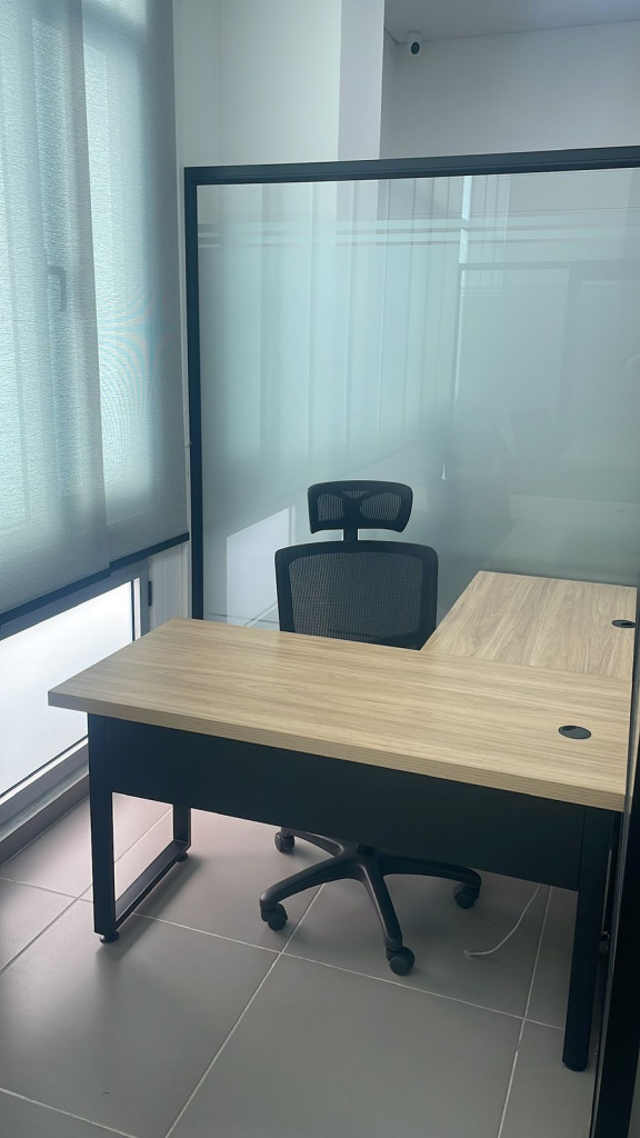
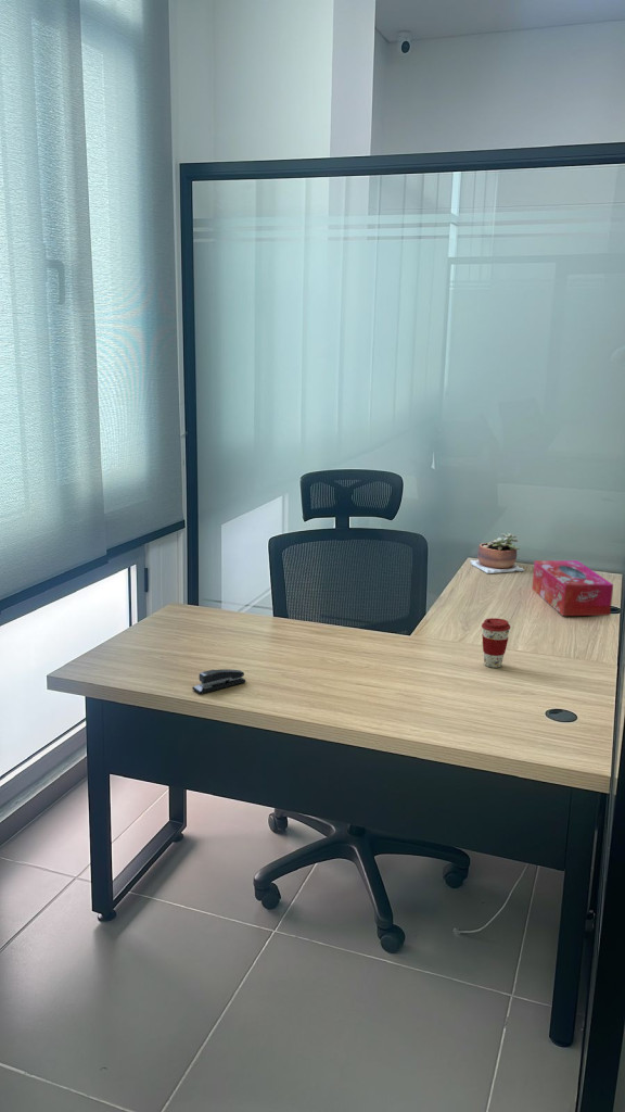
+ succulent plant [470,532,525,574]
+ tissue box [531,559,614,617]
+ coffee cup [481,617,511,669]
+ stapler [191,668,246,695]
